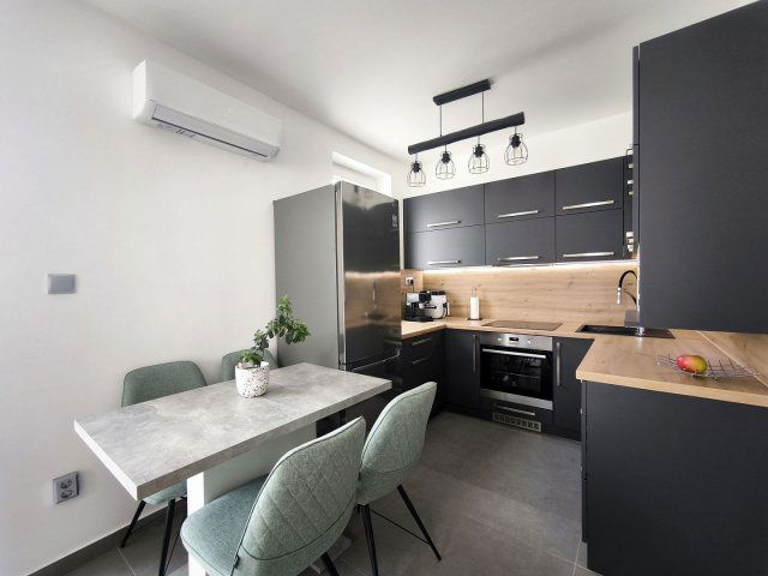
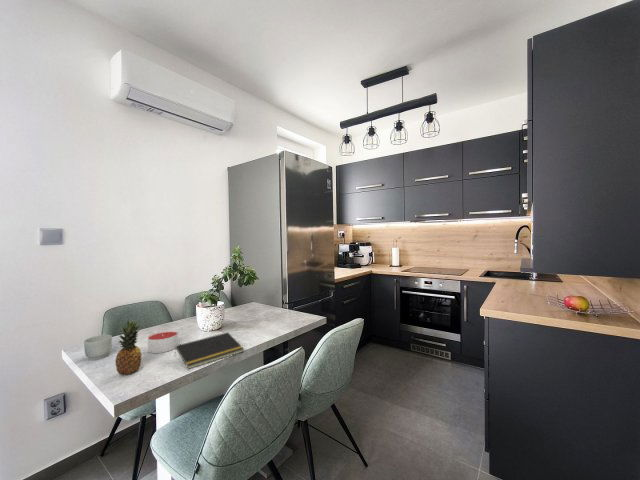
+ mug [83,334,113,361]
+ notepad [173,331,245,370]
+ candle [147,330,179,354]
+ fruit [114,318,142,376]
